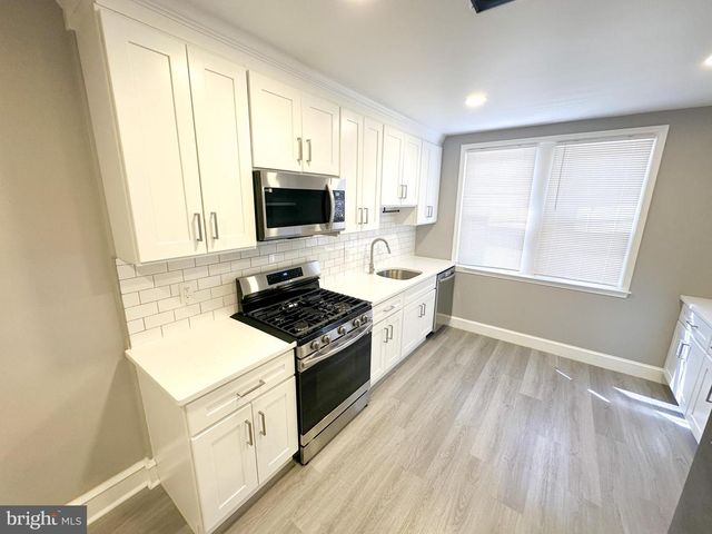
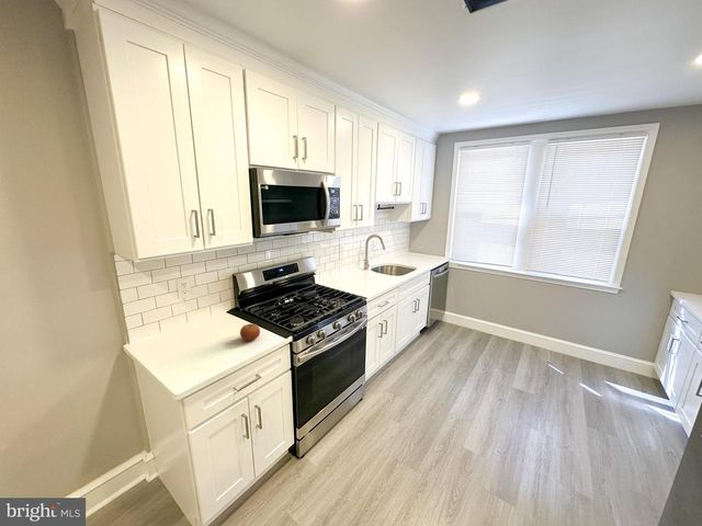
+ fruit [239,322,261,342]
